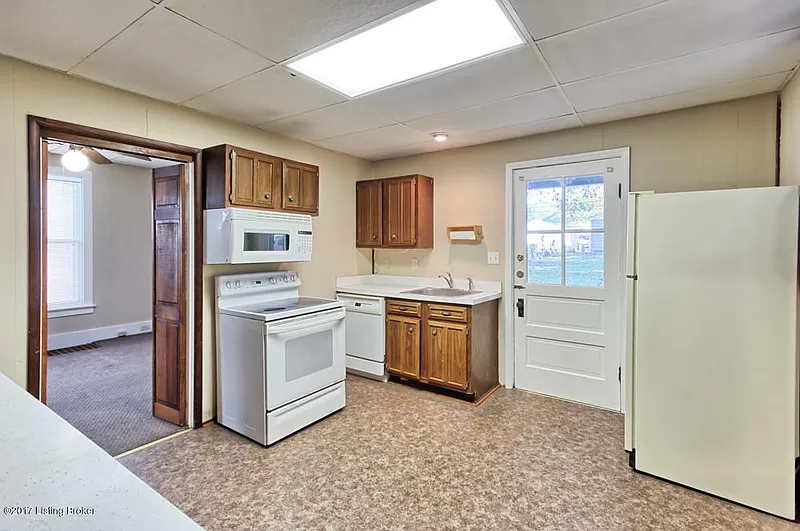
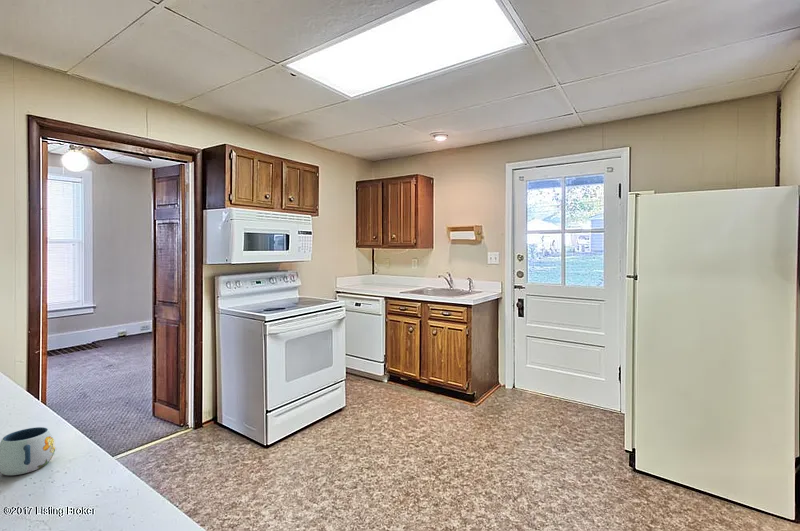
+ mug [0,426,56,476]
